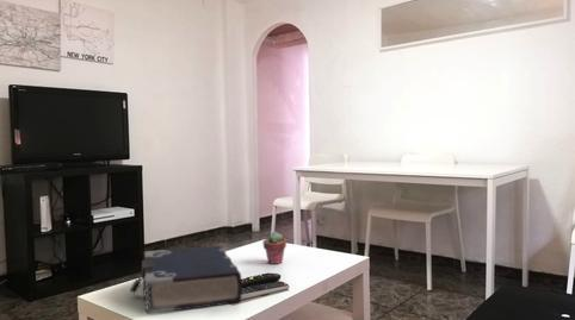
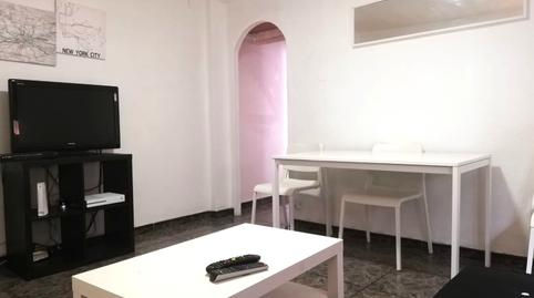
- book [129,244,243,315]
- potted succulent [261,231,288,265]
